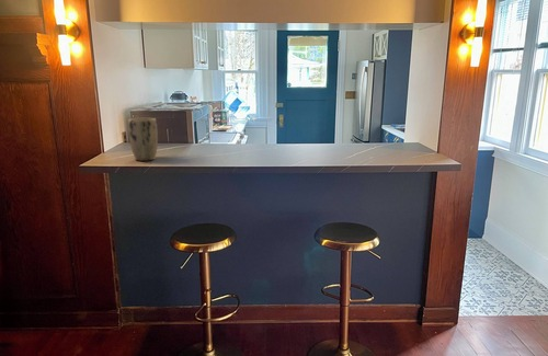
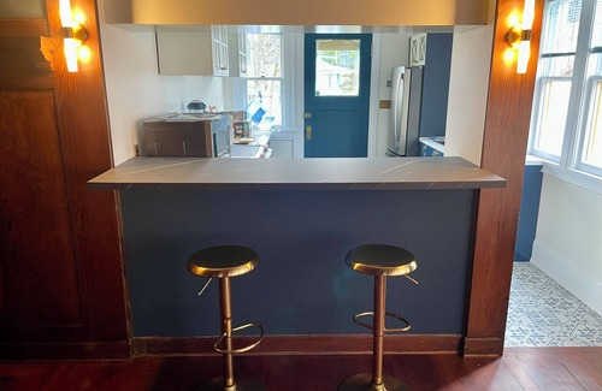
- plant pot [127,117,159,162]
